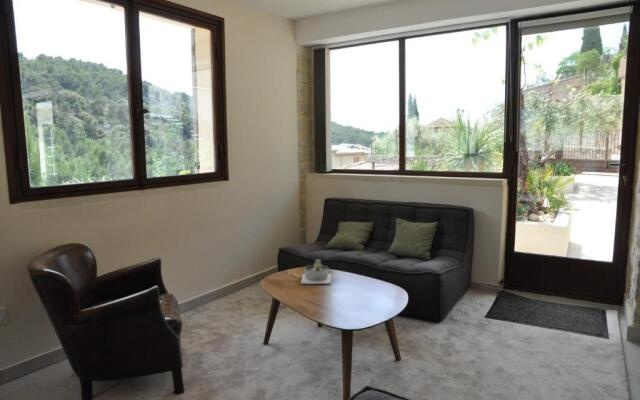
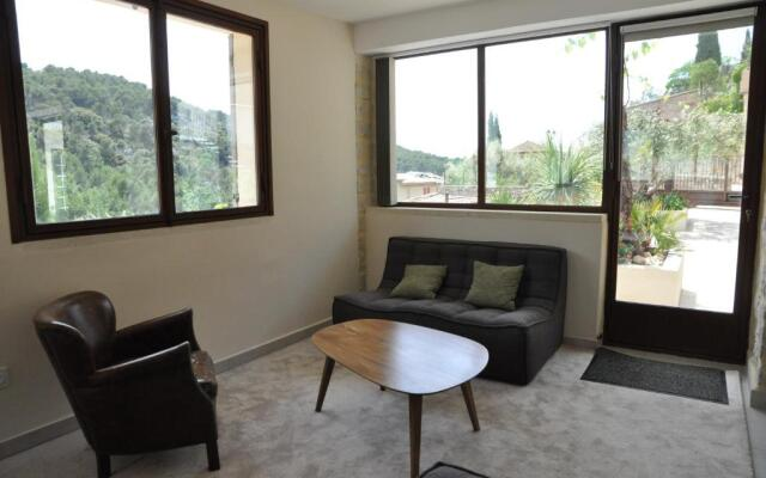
- succulent planter [300,258,332,285]
